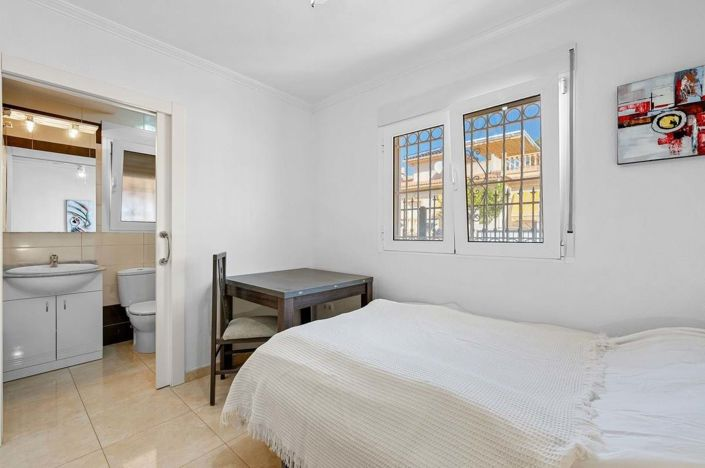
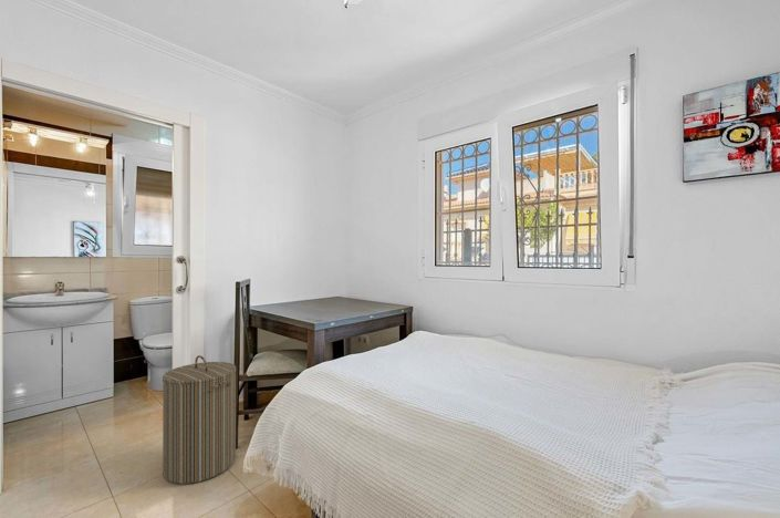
+ laundry hamper [162,354,237,485]
